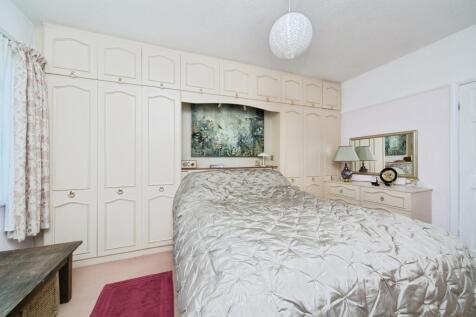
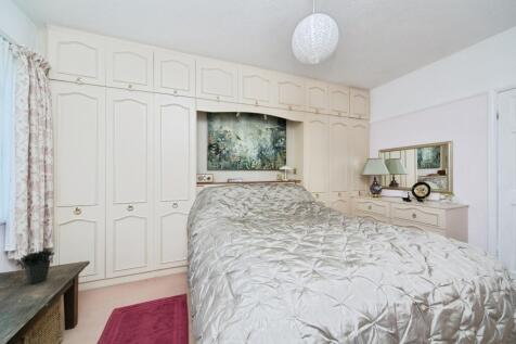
+ potted plant [15,229,57,285]
